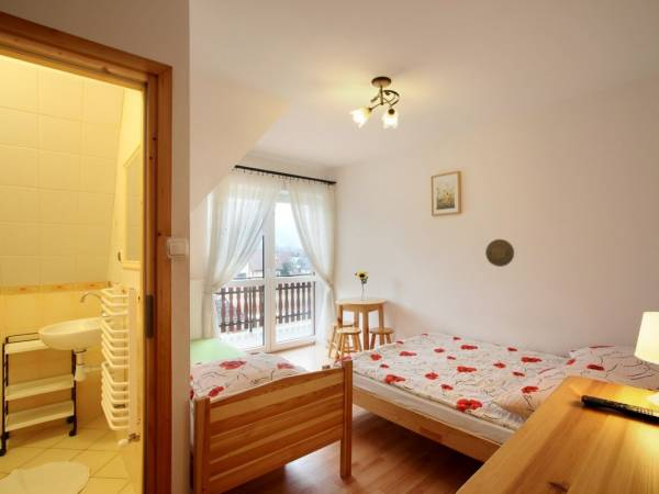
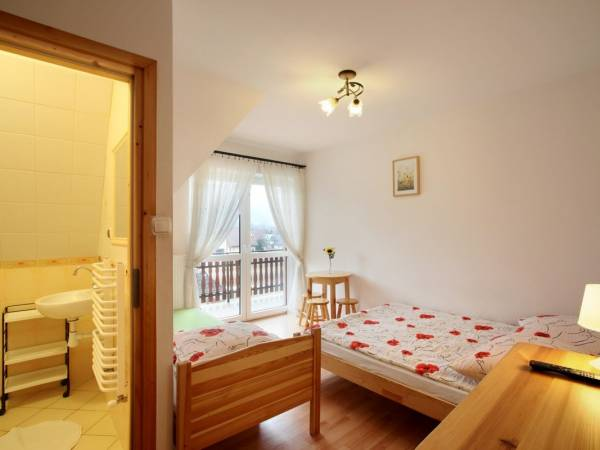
- decorative plate [484,238,515,268]
